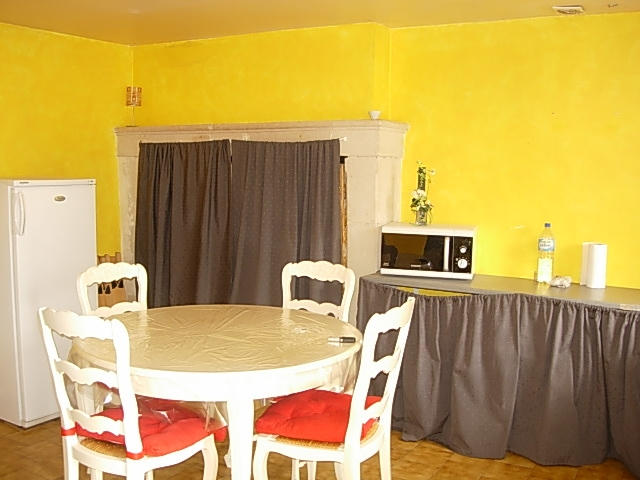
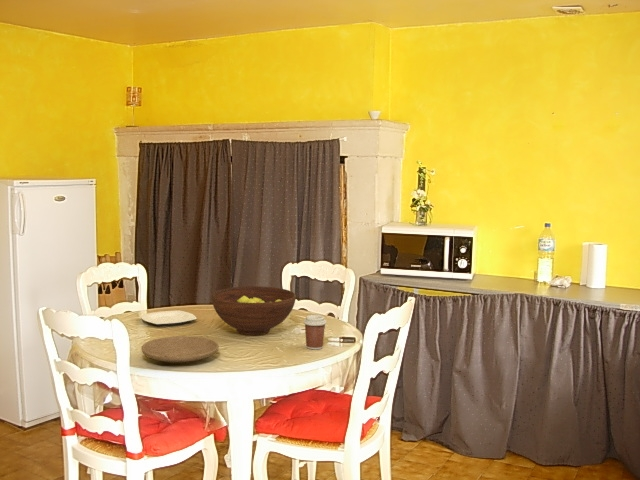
+ fruit bowl [211,285,297,336]
+ plate [140,335,220,365]
+ plate [140,309,197,327]
+ coffee cup [302,314,328,350]
